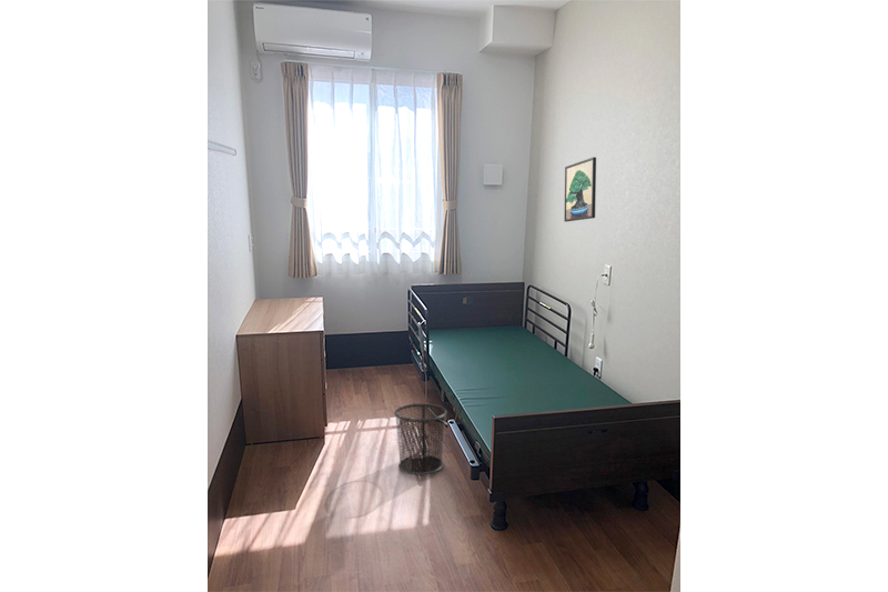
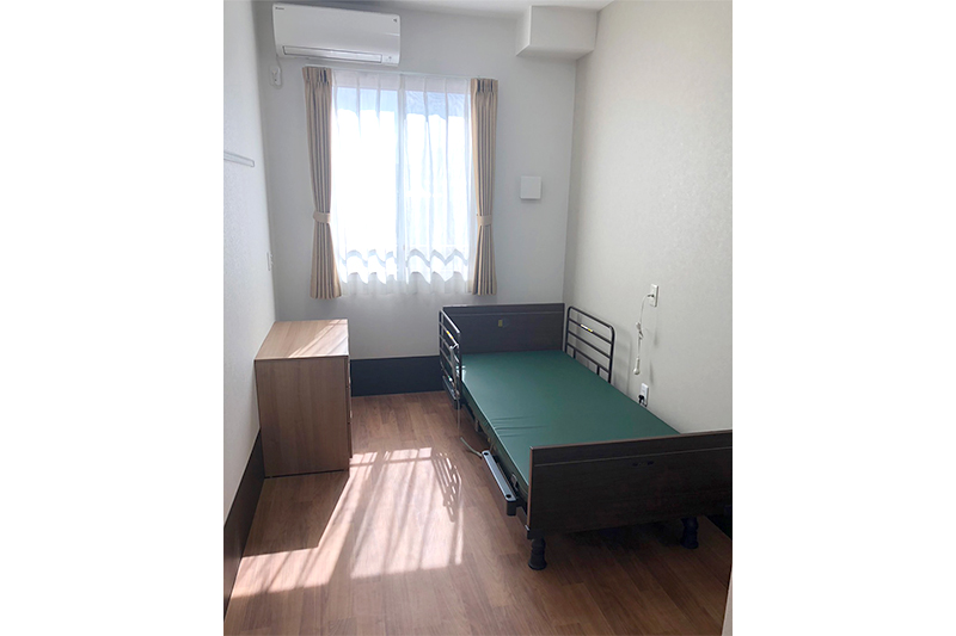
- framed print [563,155,597,223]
- waste bin [393,402,448,476]
